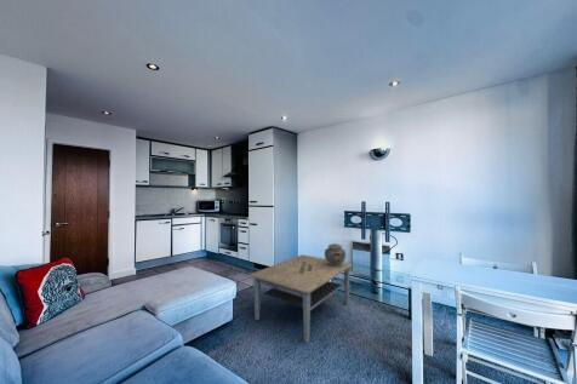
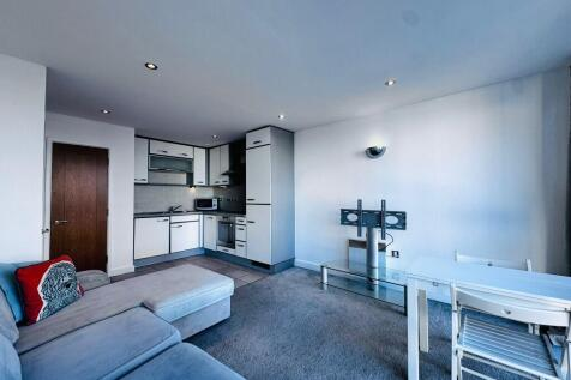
- decorative sphere [324,242,347,265]
- coffee table [248,253,354,344]
